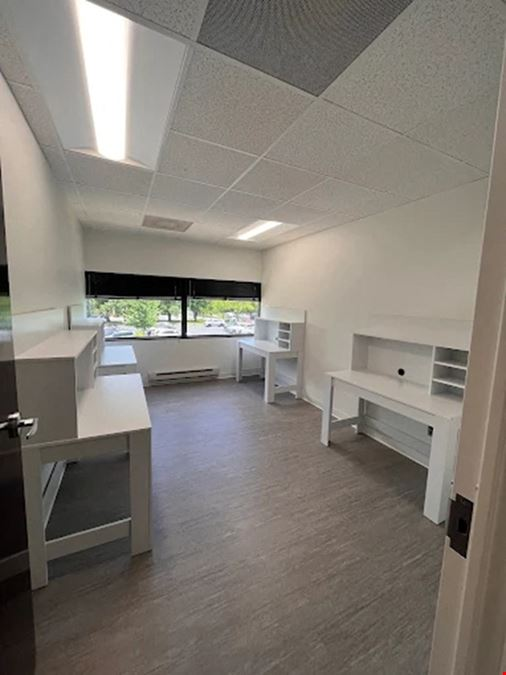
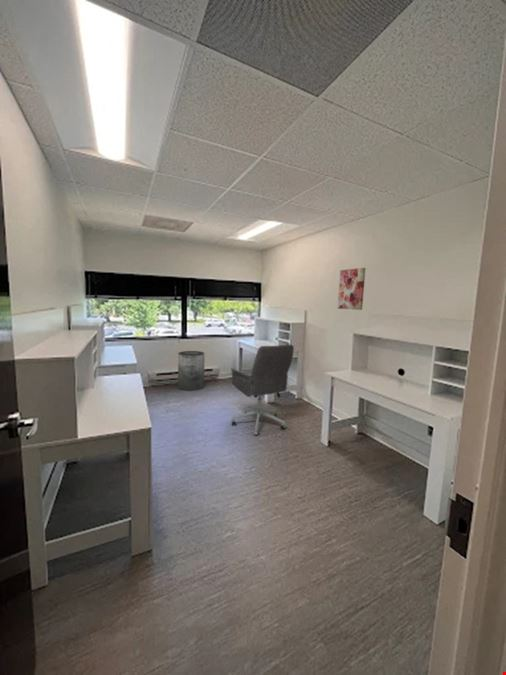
+ office chair [230,343,295,436]
+ trash can [177,350,206,391]
+ wall art [337,267,366,311]
